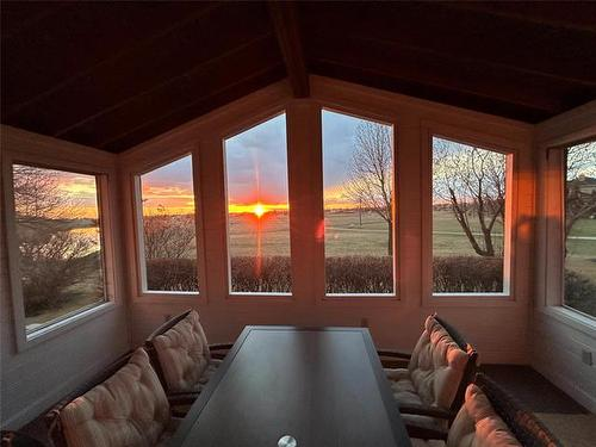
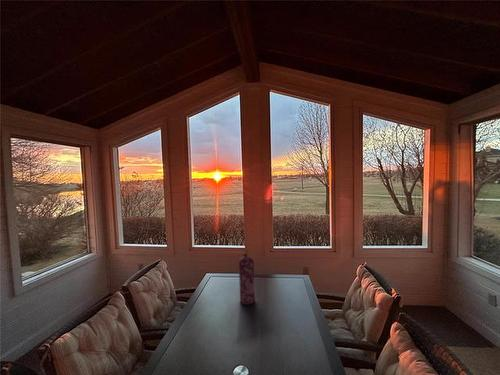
+ gas cylinder [238,252,256,305]
